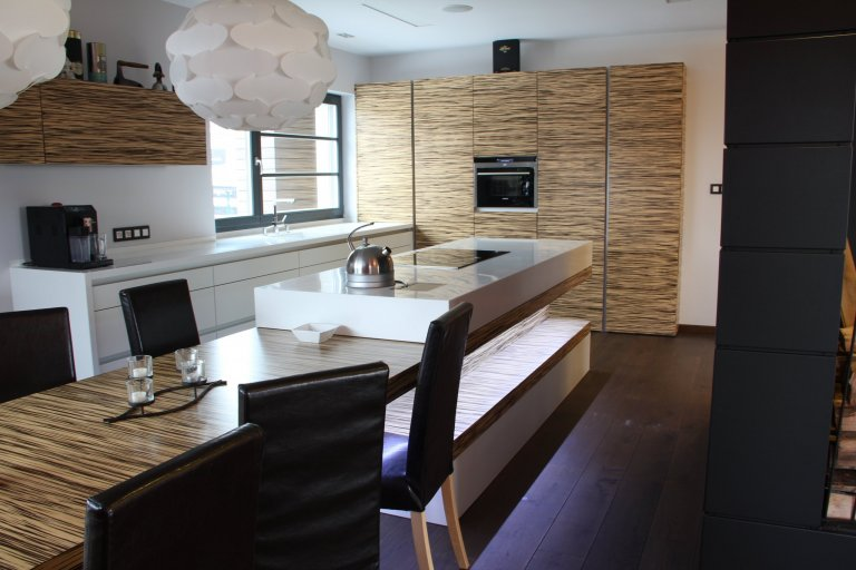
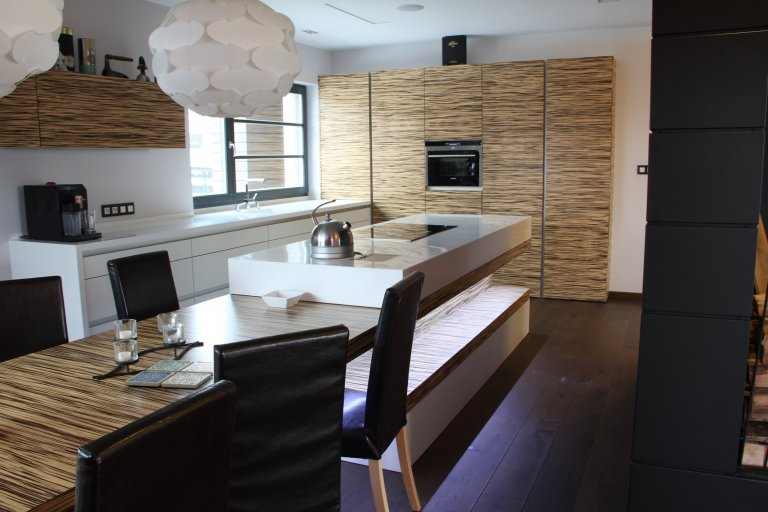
+ drink coaster [124,359,214,389]
